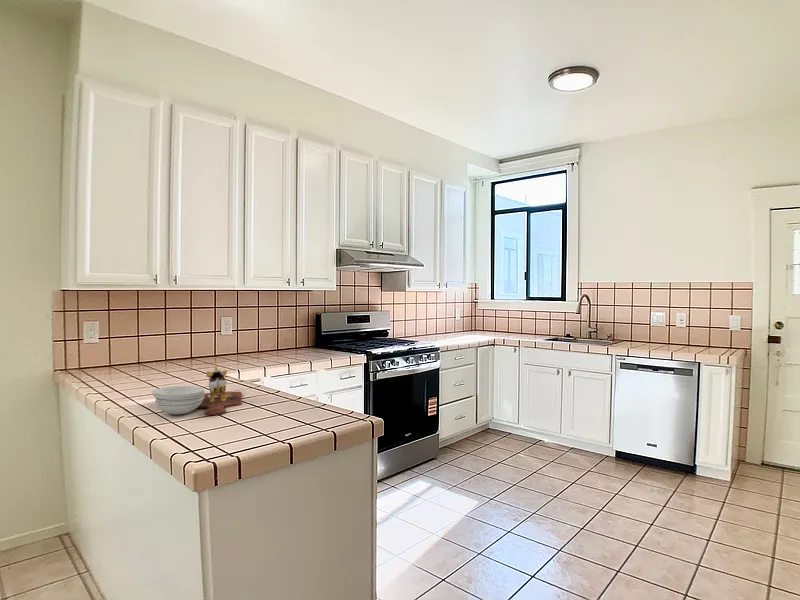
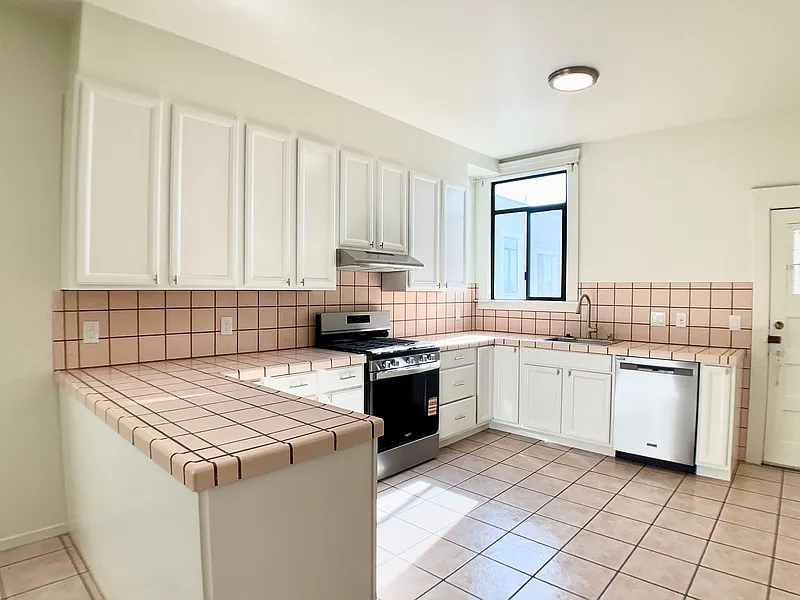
- cutting board [151,364,243,416]
